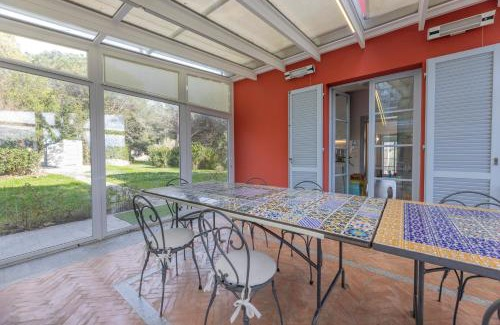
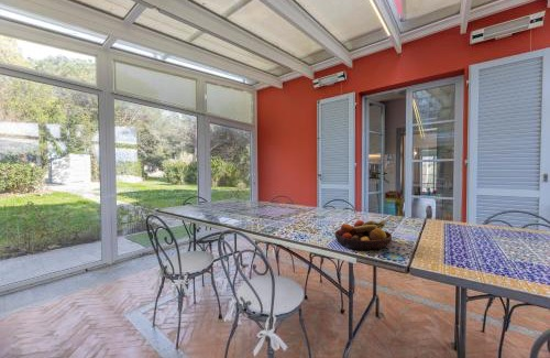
+ fruit bowl [333,219,393,251]
